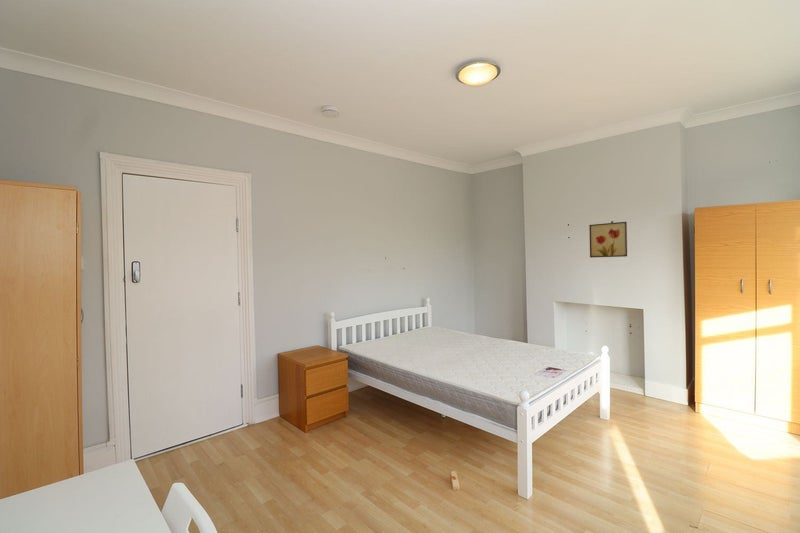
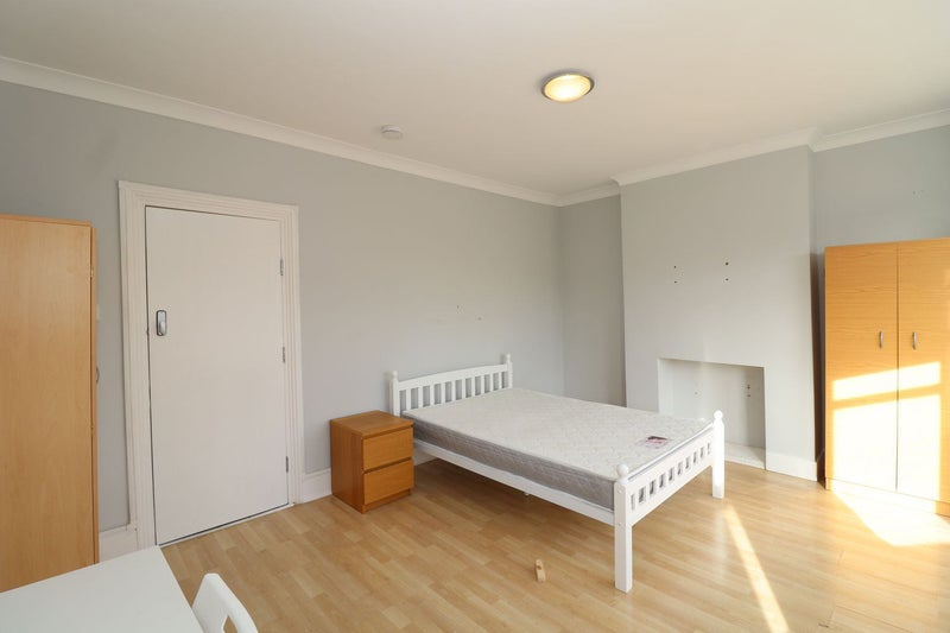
- wall art [588,221,628,258]
